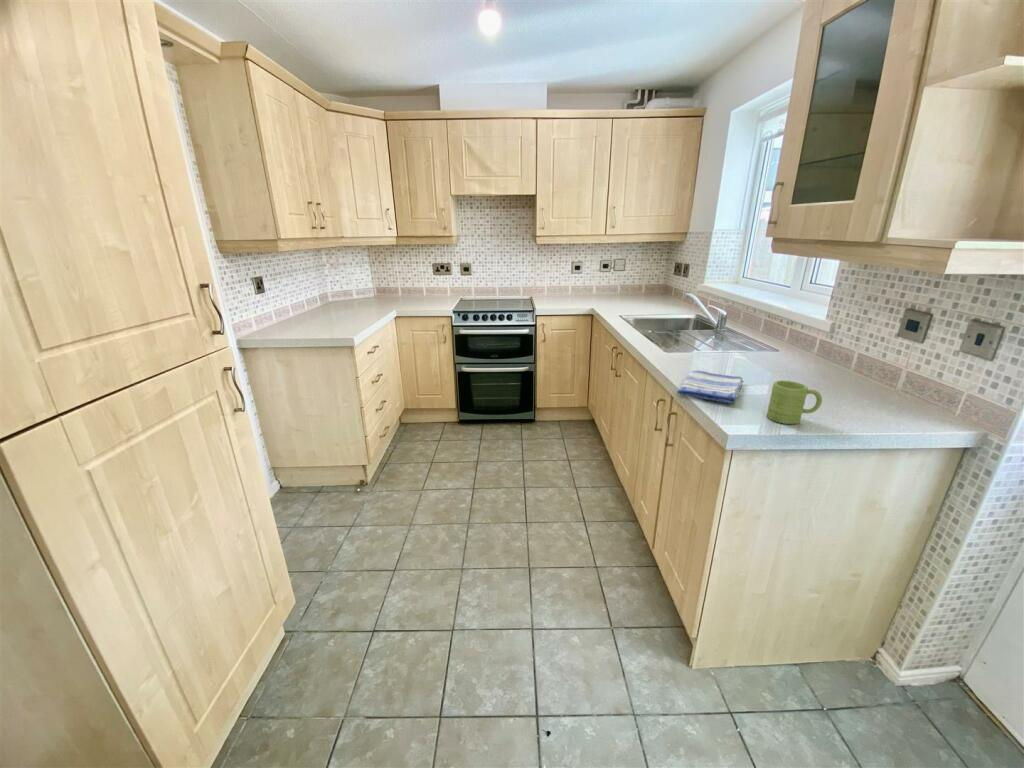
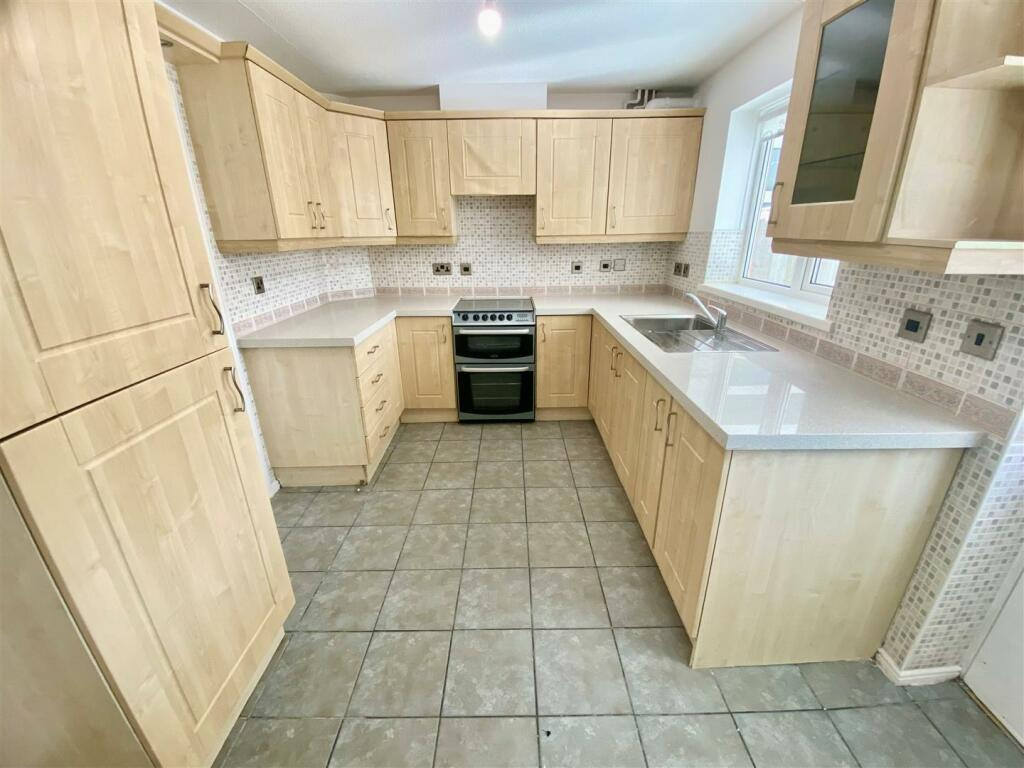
- dish towel [676,369,745,405]
- mug [766,379,823,425]
